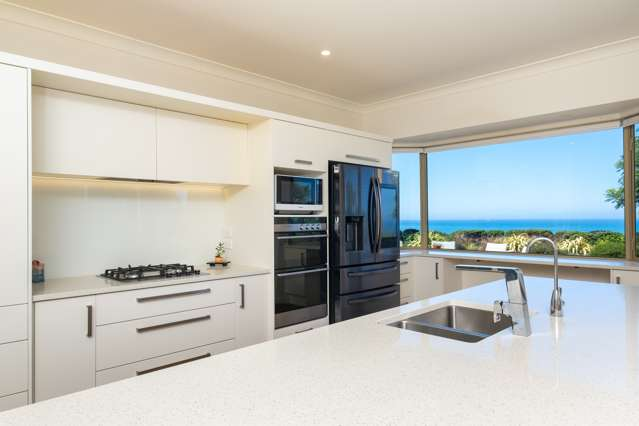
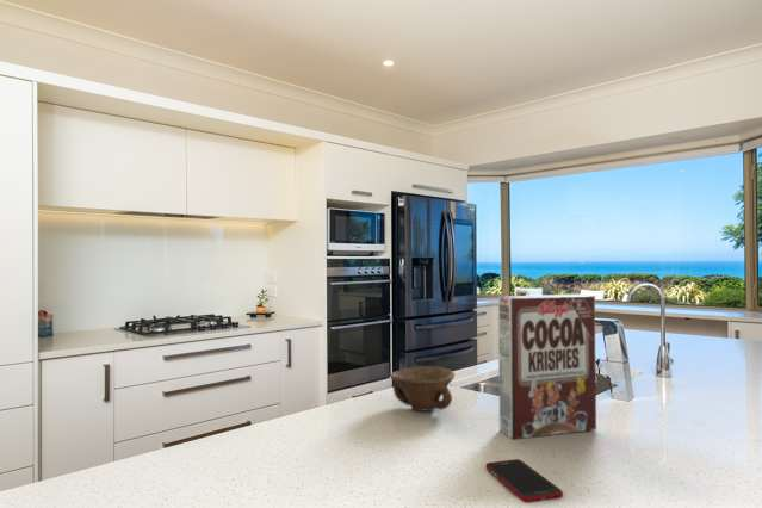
+ bowl [389,365,456,413]
+ cell phone [484,458,564,503]
+ cereal box [497,293,597,440]
